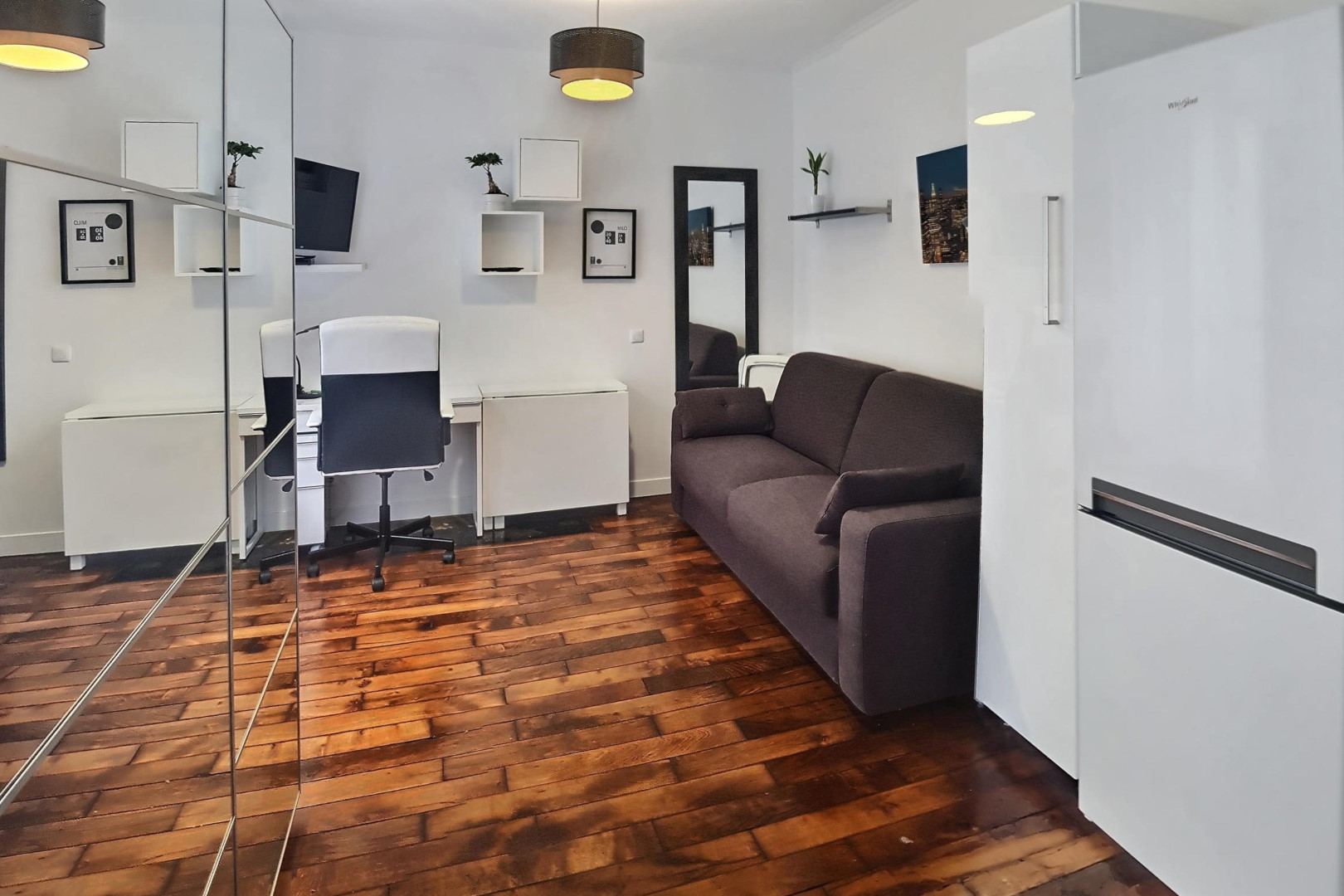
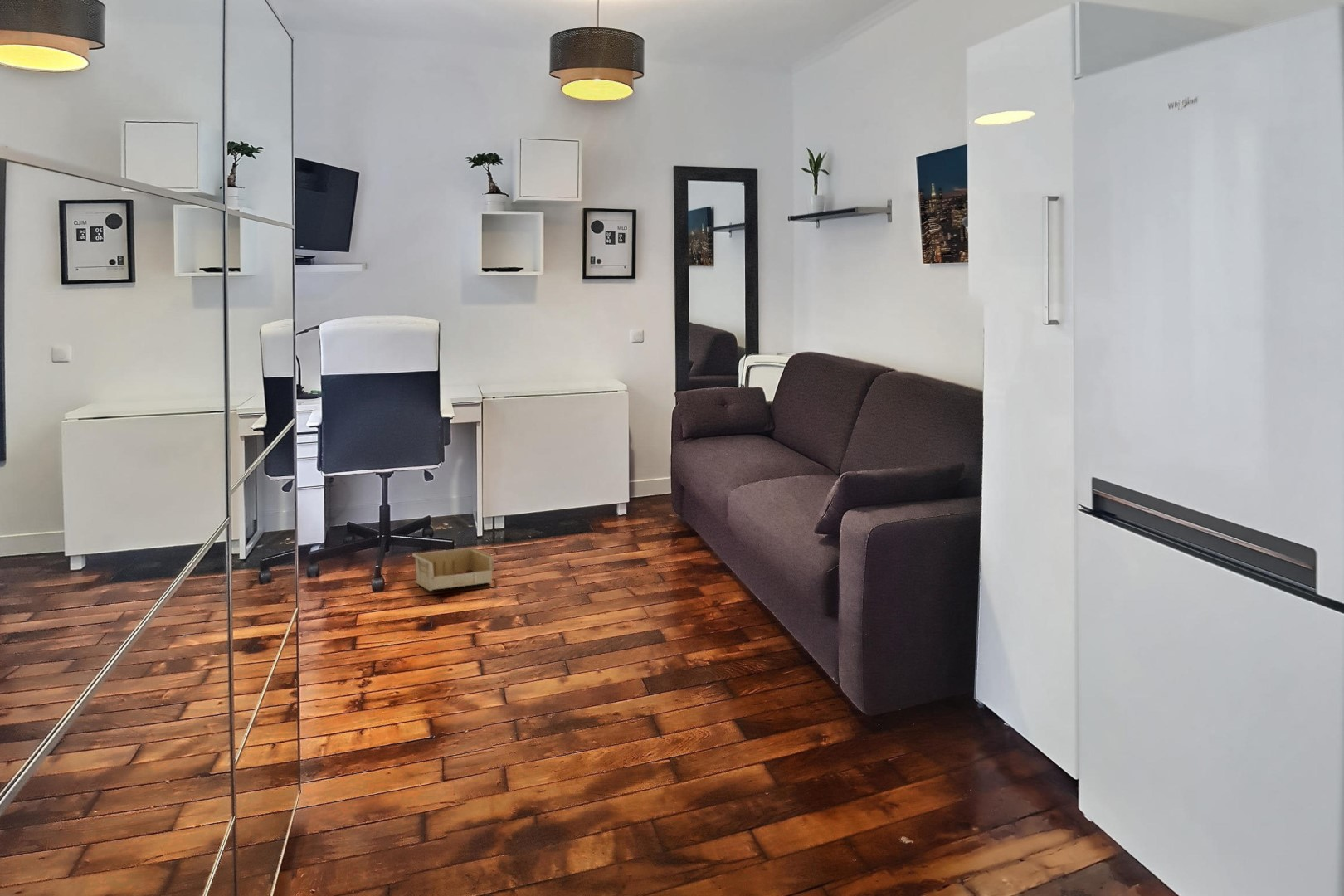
+ storage bin [411,547,494,592]
